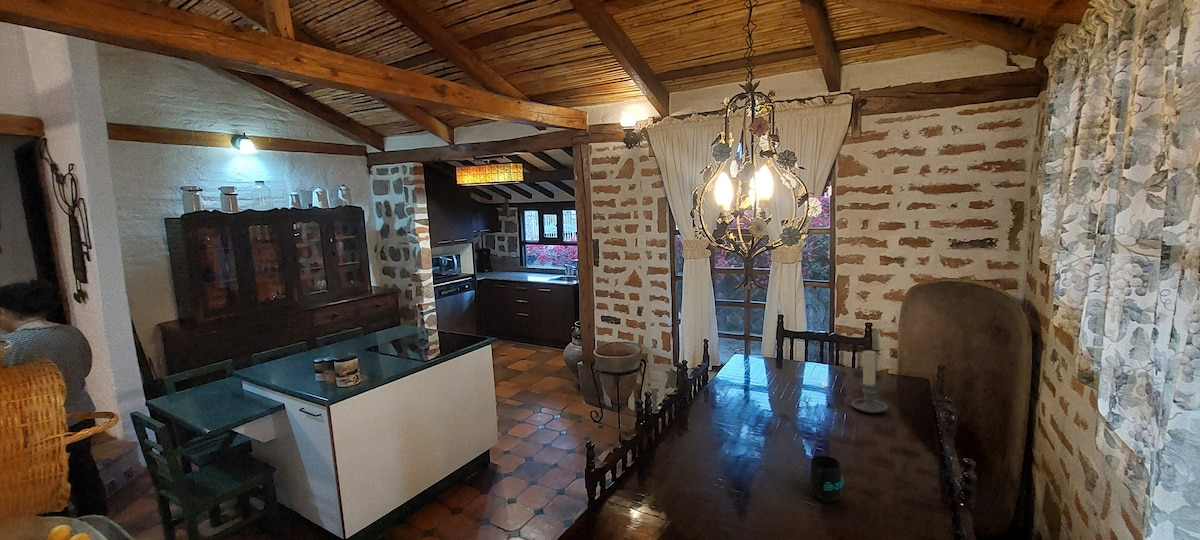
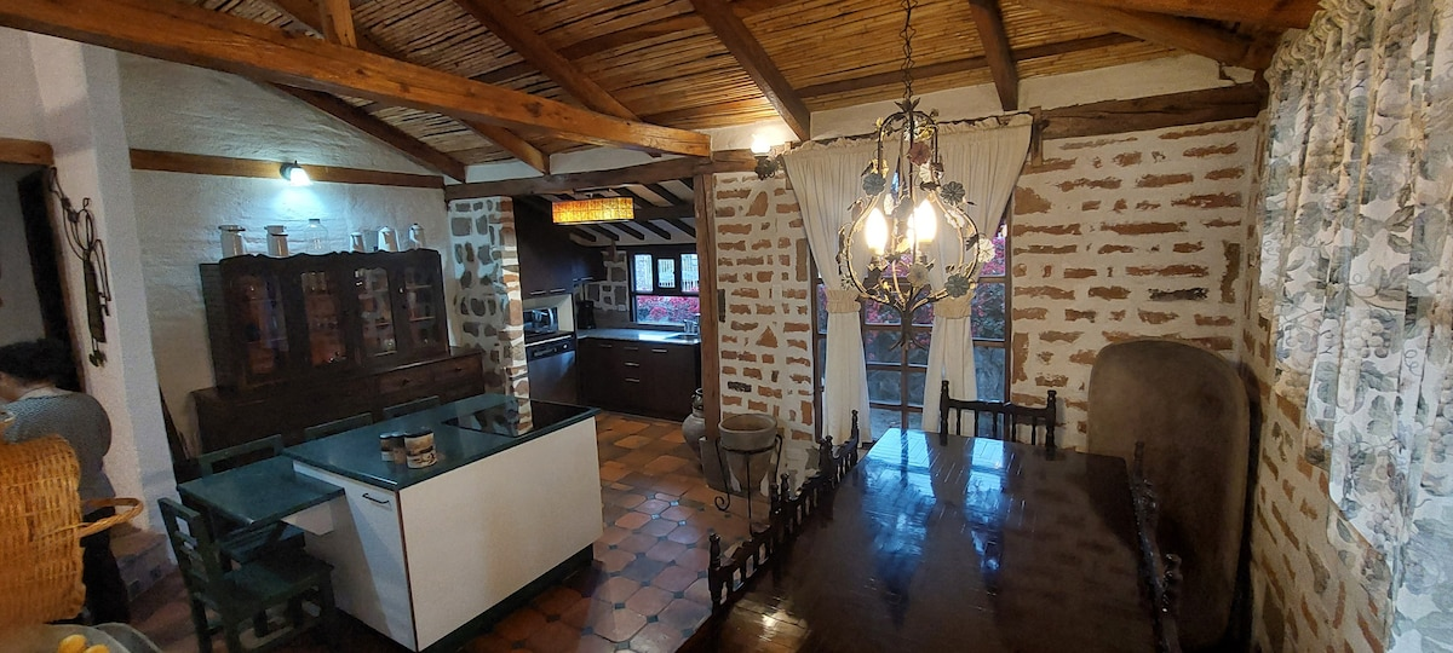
- mug [809,455,844,503]
- candle holder [844,349,889,414]
